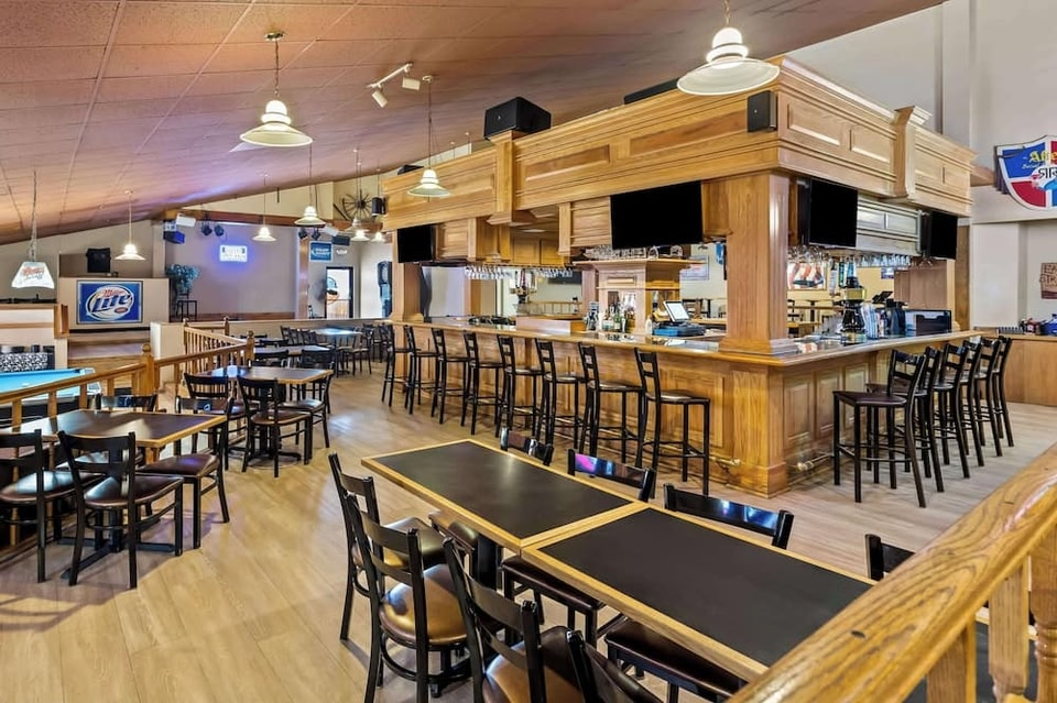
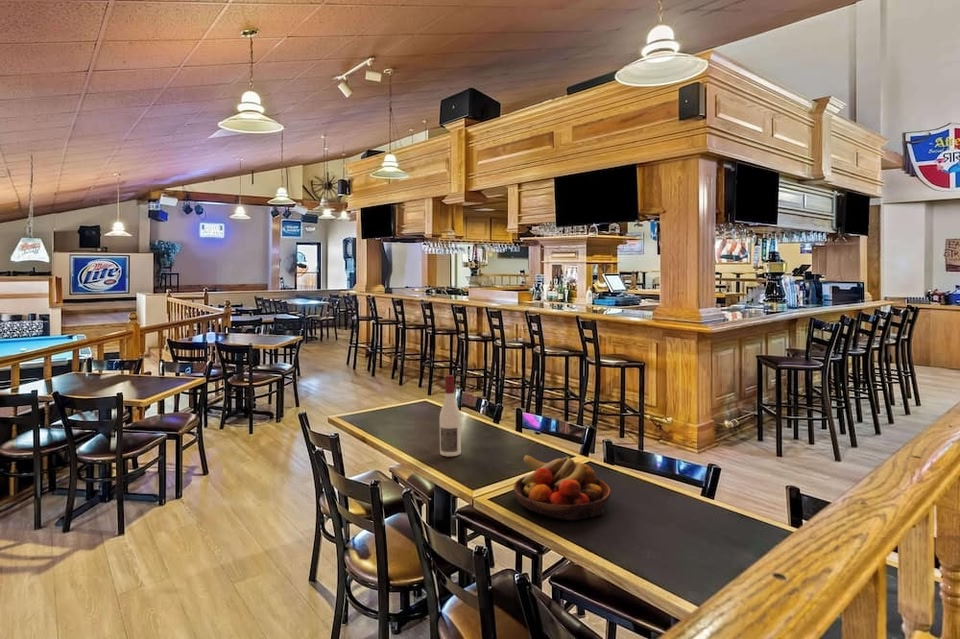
+ fruit bowl [513,454,612,521]
+ alcohol [439,374,462,457]
